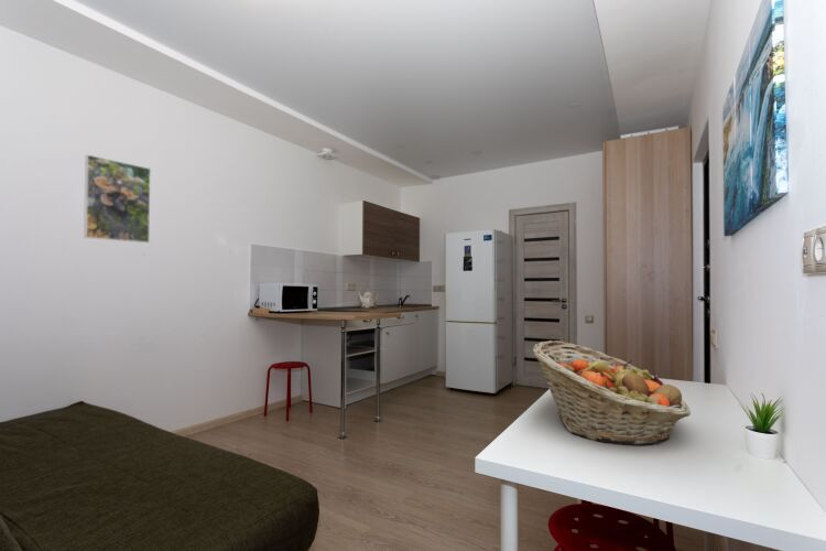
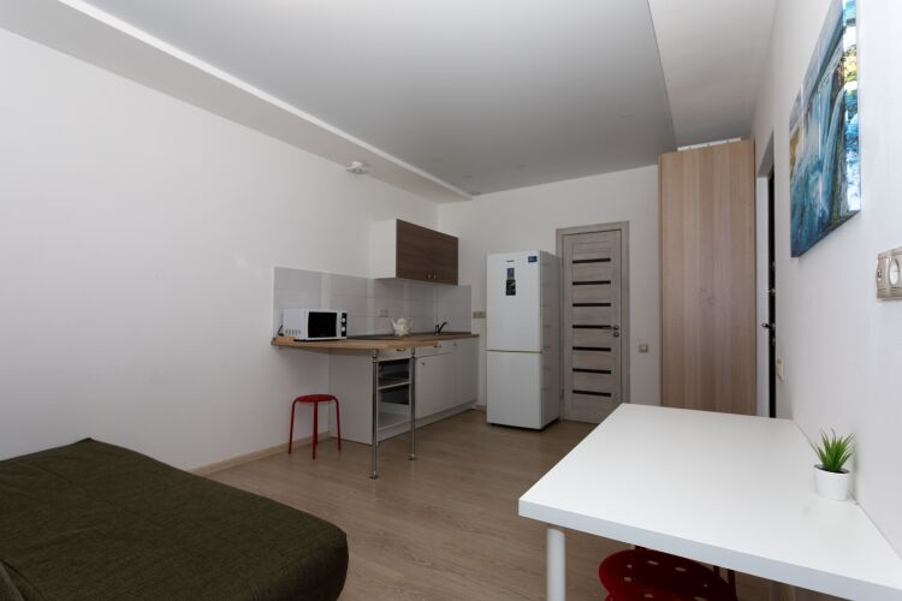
- fruit basket [532,339,692,446]
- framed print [83,153,152,244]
